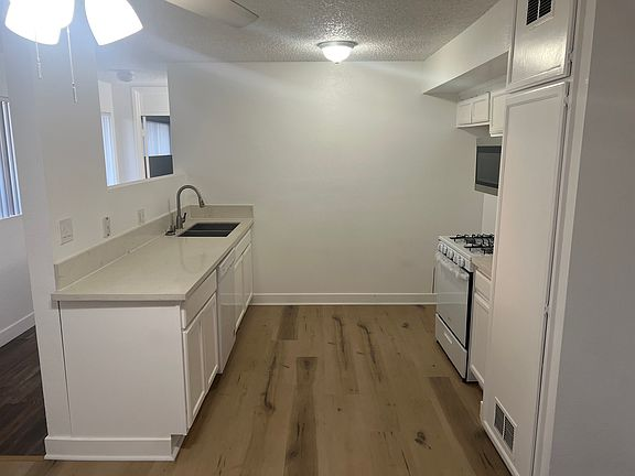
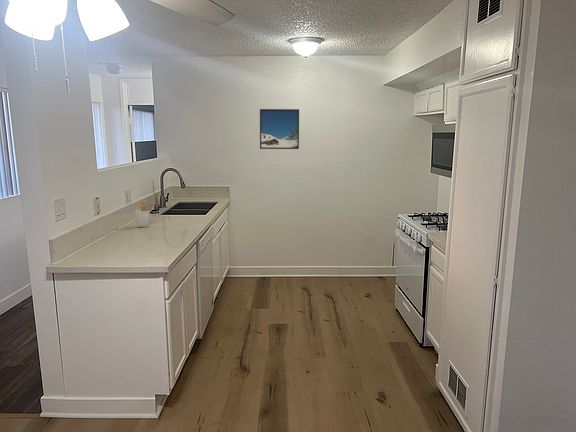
+ utensil holder [134,201,156,228]
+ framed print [259,108,300,150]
